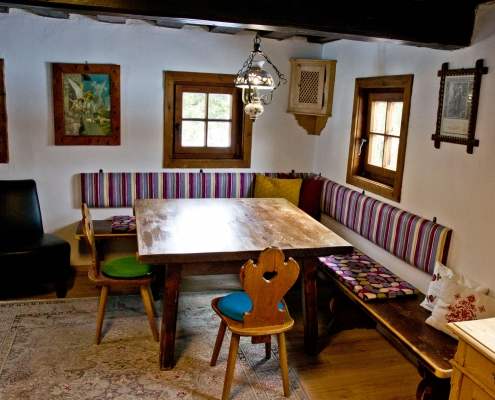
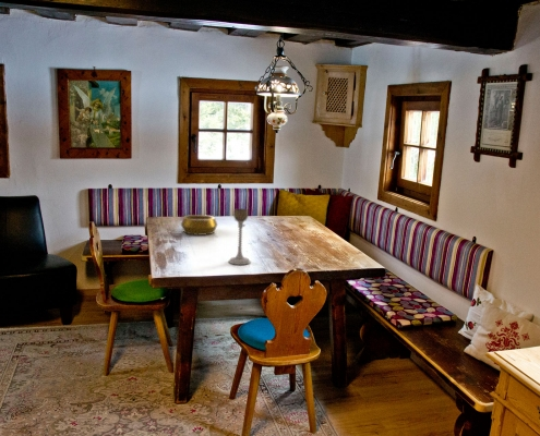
+ candle holder [228,207,251,266]
+ decorative bowl [180,214,218,237]
